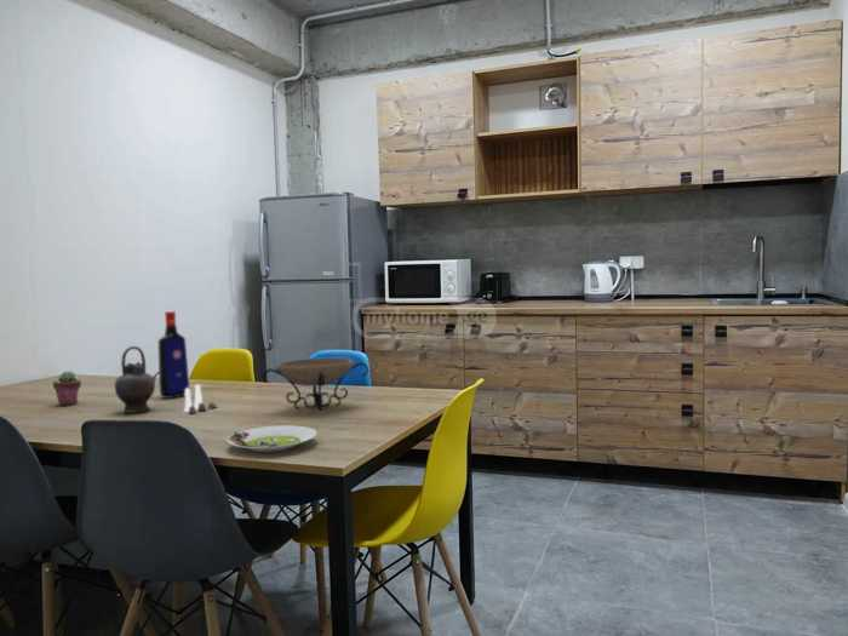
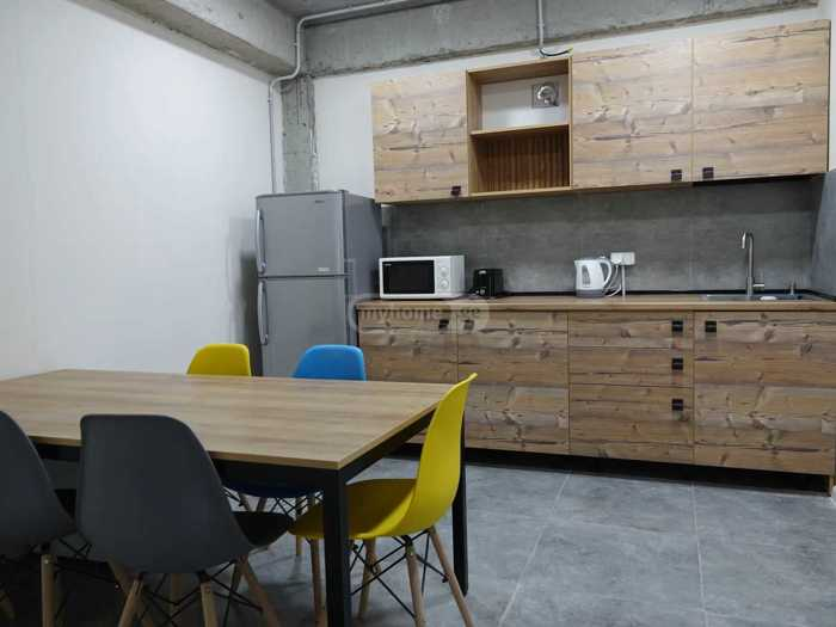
- salad plate [227,424,319,453]
- potted succulent [52,369,82,407]
- teapot [114,345,160,414]
- decorative bowl [262,357,369,412]
- salt and pepper shaker set [183,384,218,416]
- liquor bottle [157,310,190,400]
